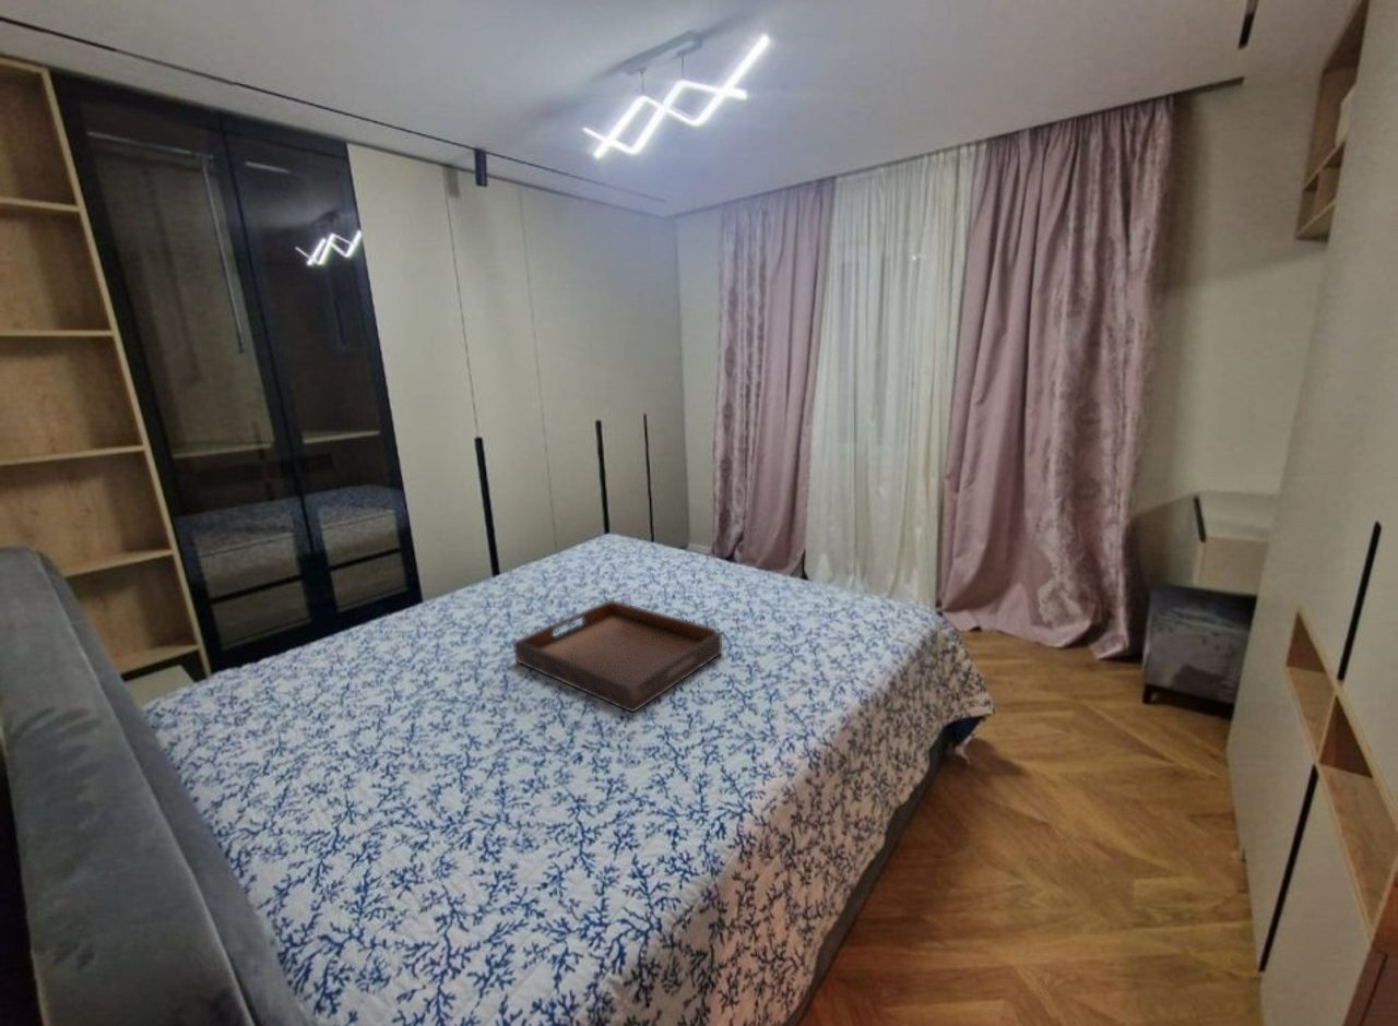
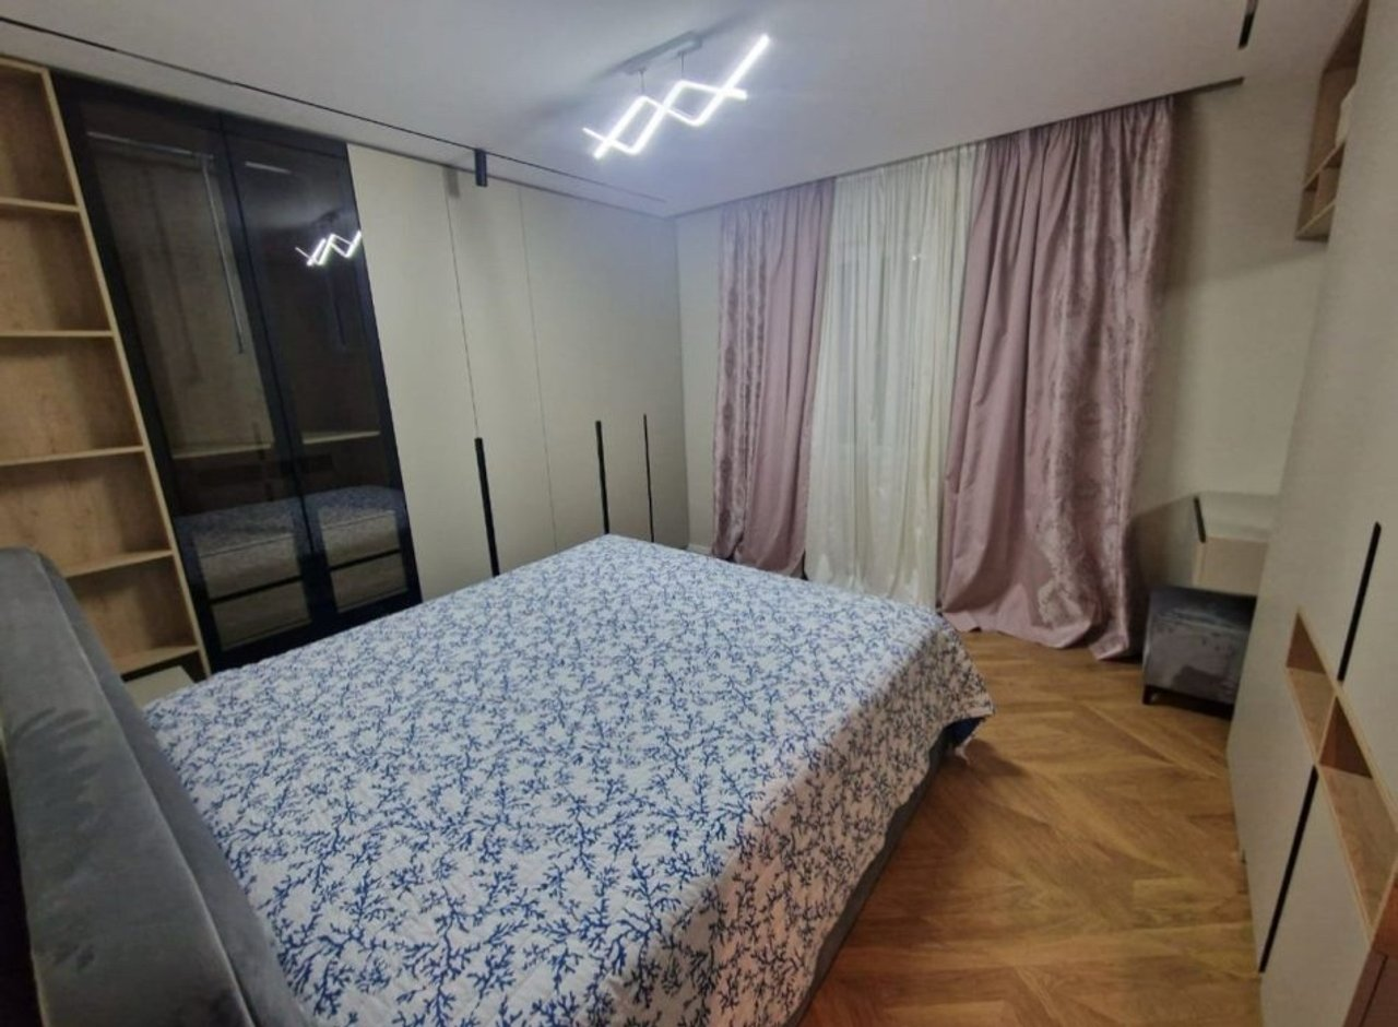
- serving tray [512,599,723,714]
